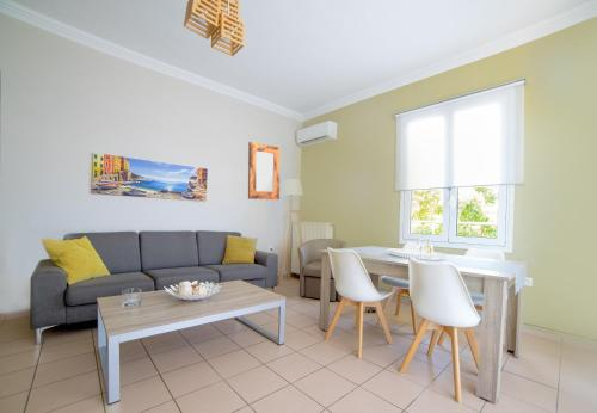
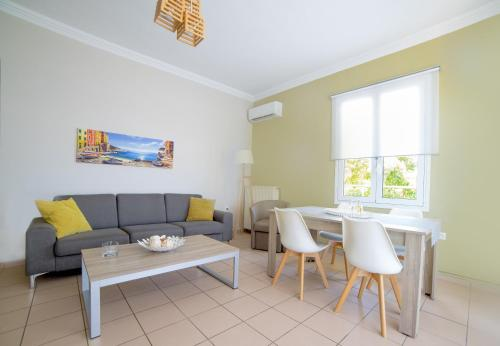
- home mirror [247,141,281,201]
